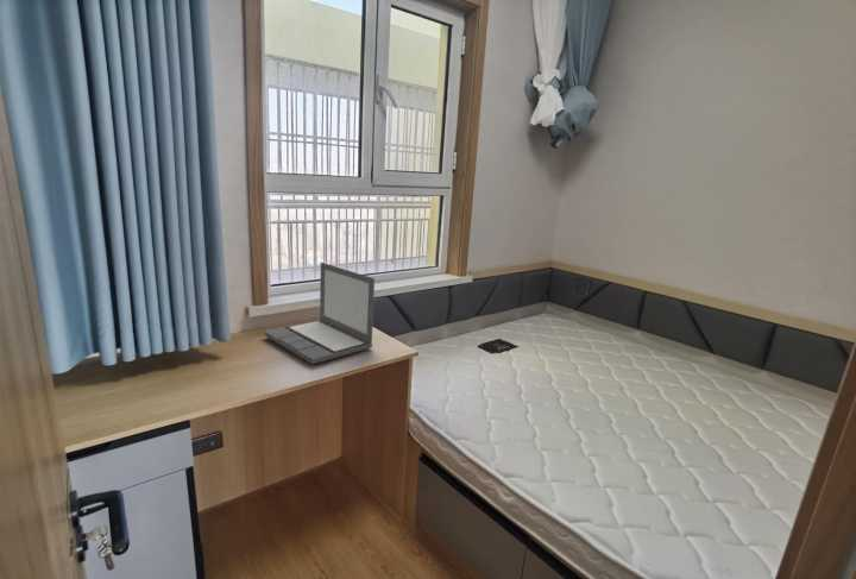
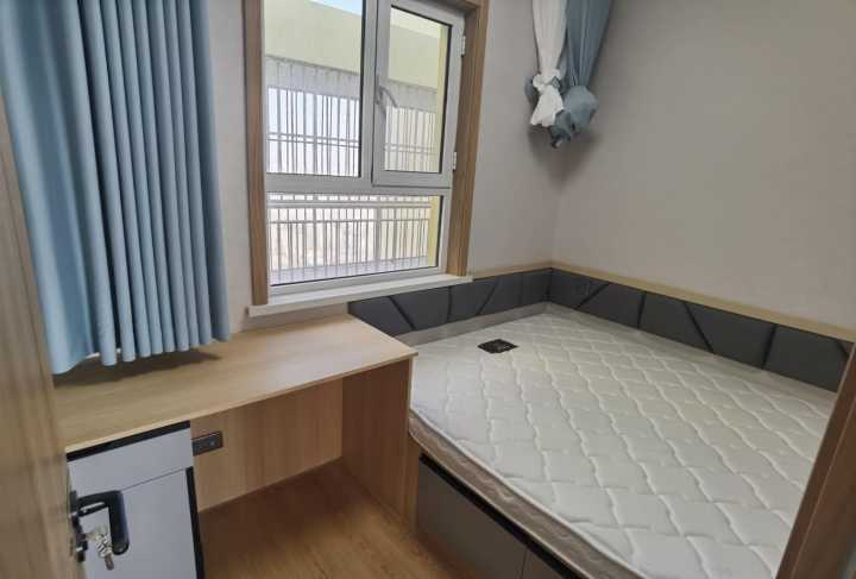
- laptop [264,262,376,366]
